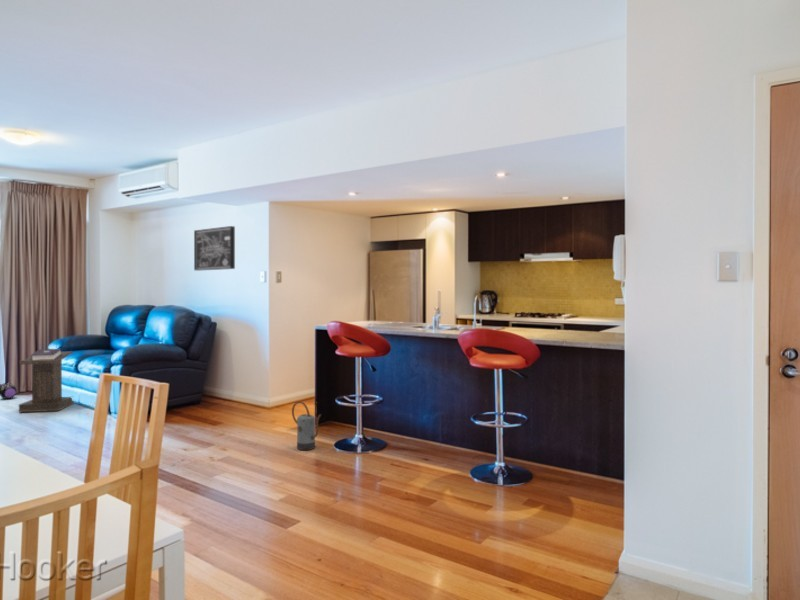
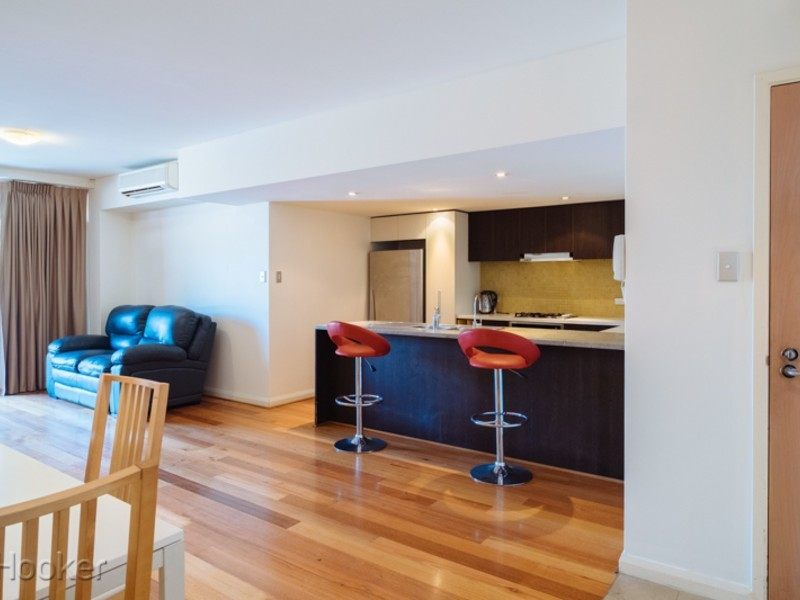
- wall art [193,225,236,272]
- plush toy [0,380,18,400]
- watering can [291,400,322,451]
- lectern [18,348,75,413]
